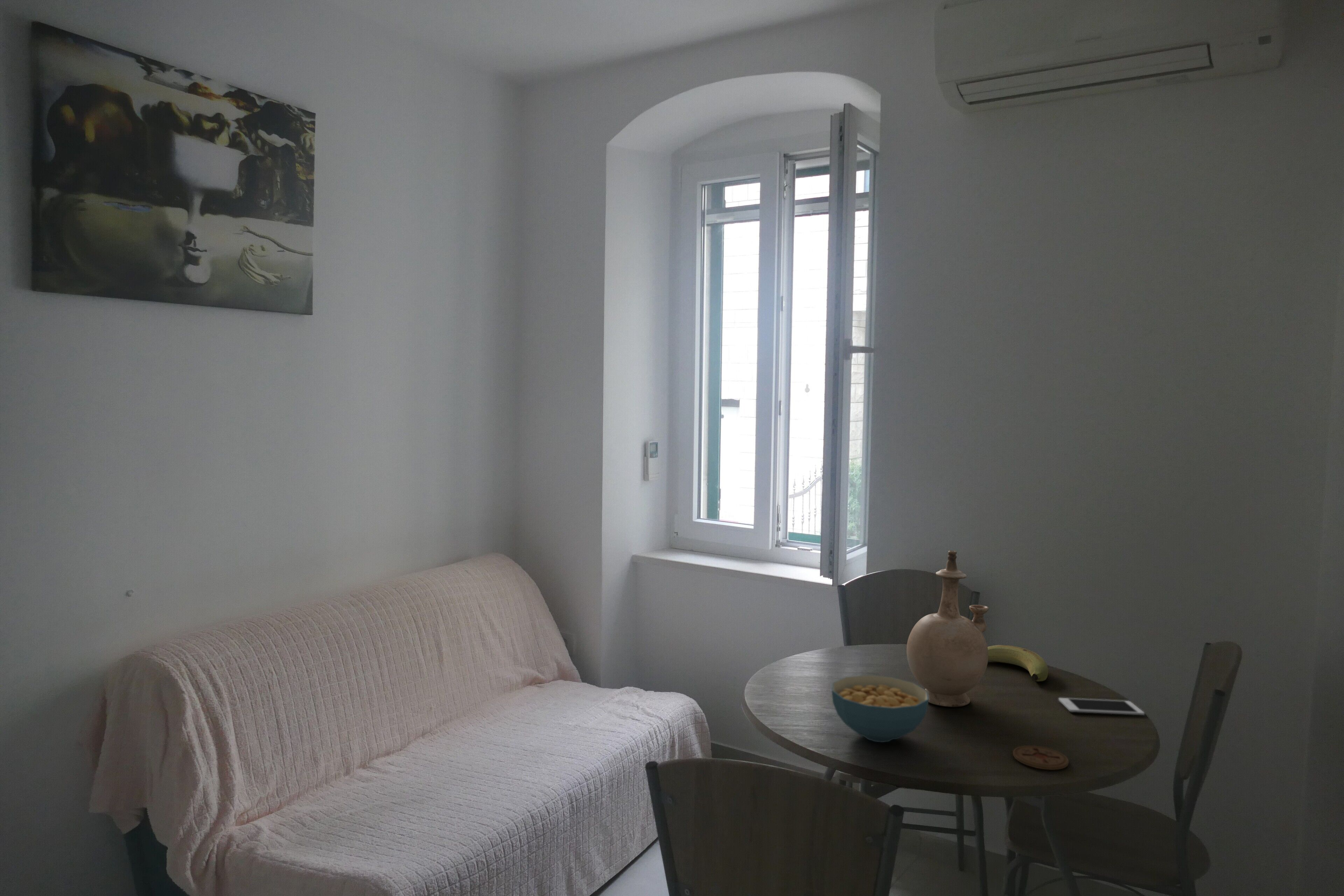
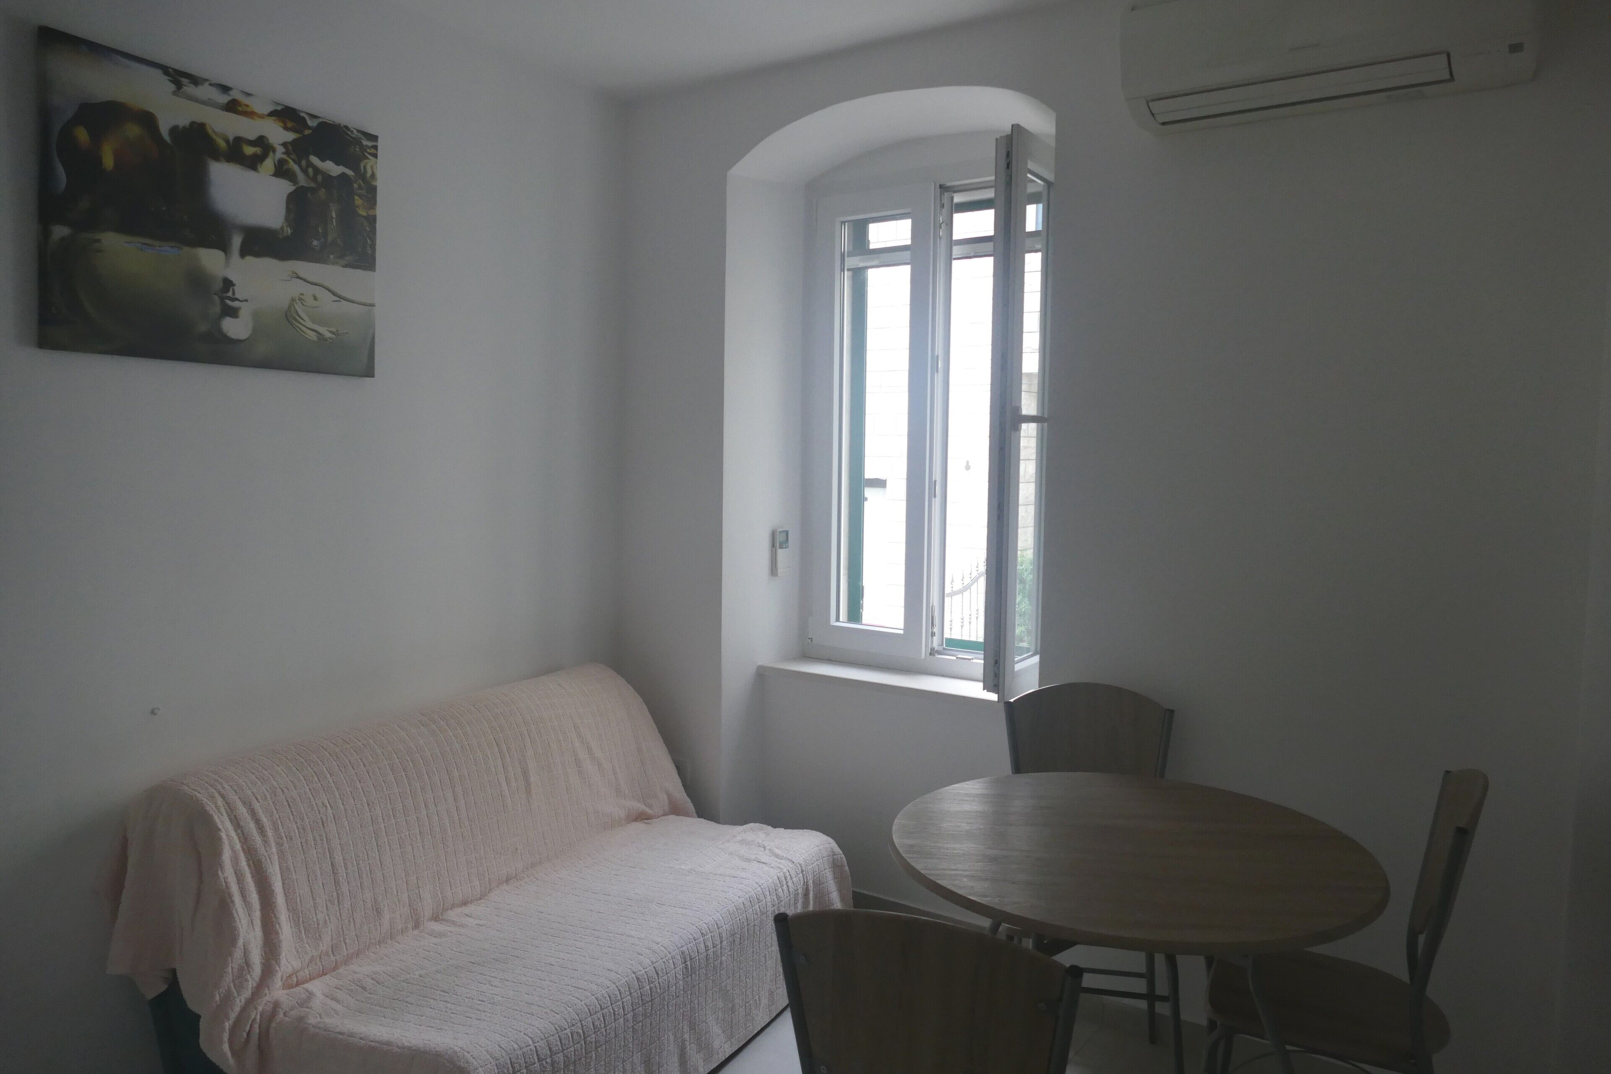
- cell phone [1058,698,1145,716]
- cereal bowl [831,675,929,743]
- vase [906,550,989,707]
- coaster [1013,745,1069,770]
- banana [987,645,1048,682]
